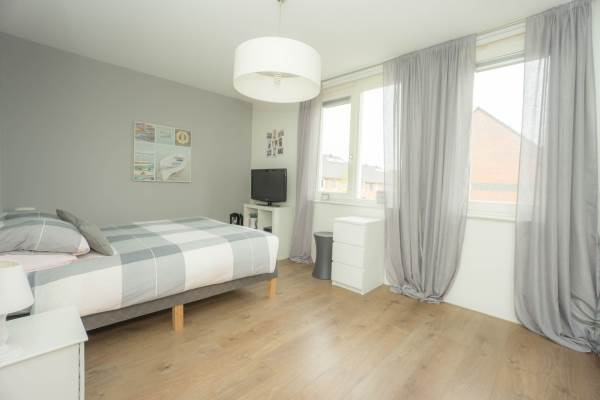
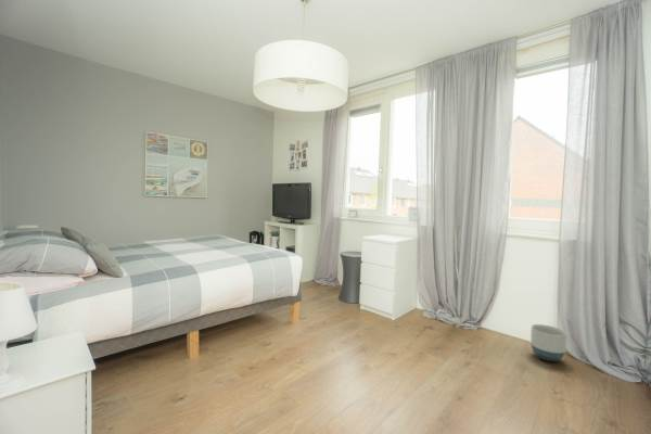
+ planter [529,323,567,362]
